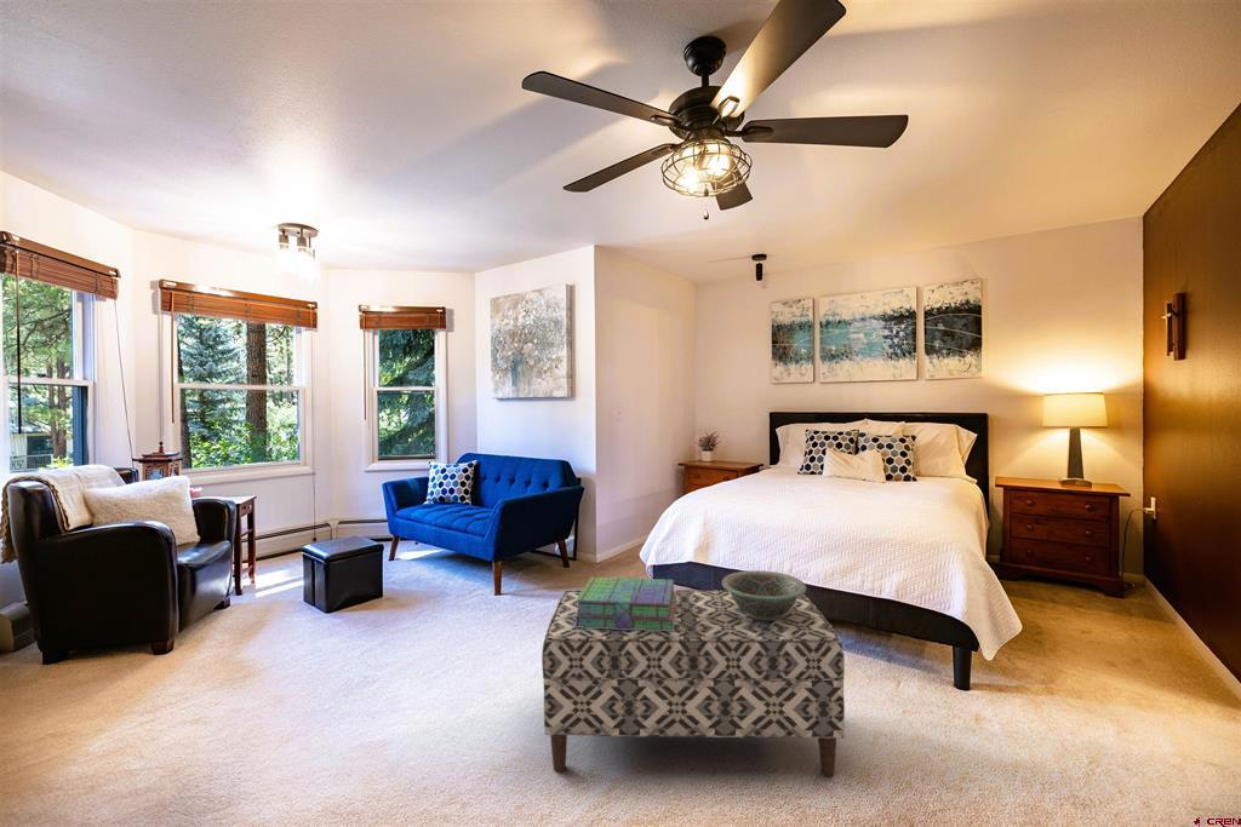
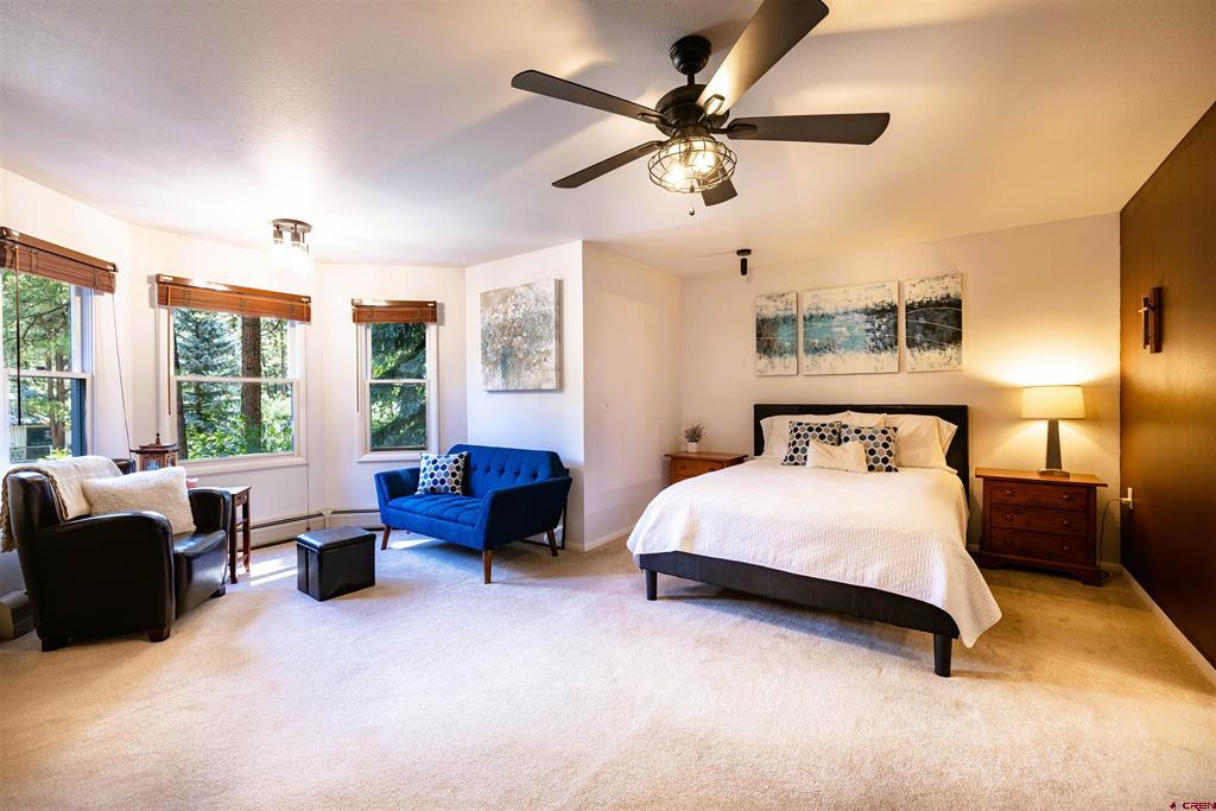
- decorative bowl [721,569,807,621]
- stack of books [573,576,676,631]
- bench [541,588,846,779]
